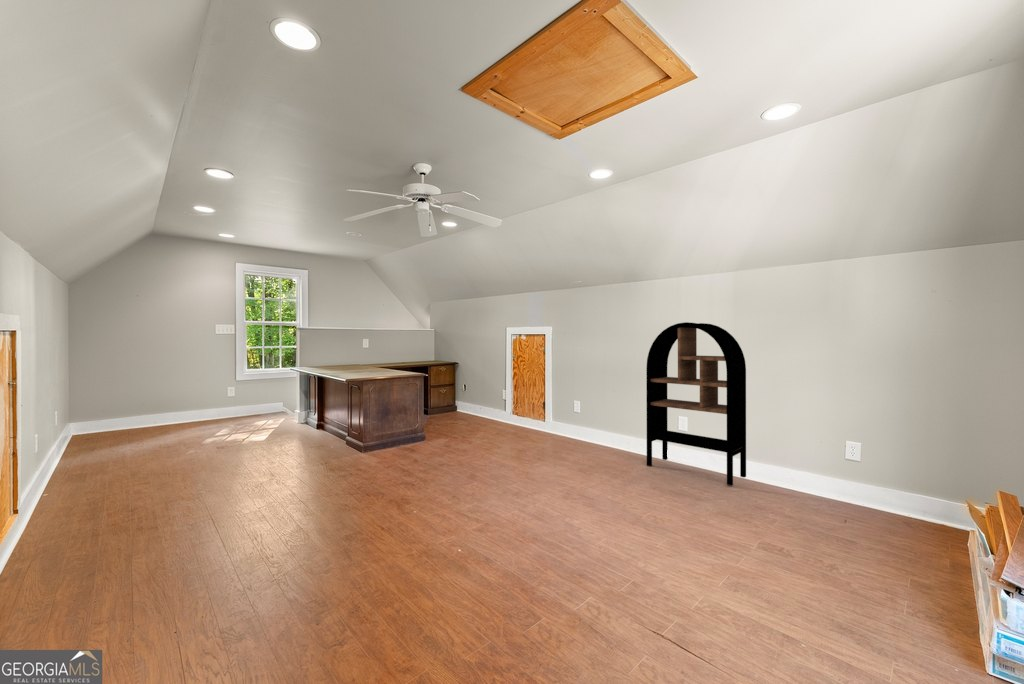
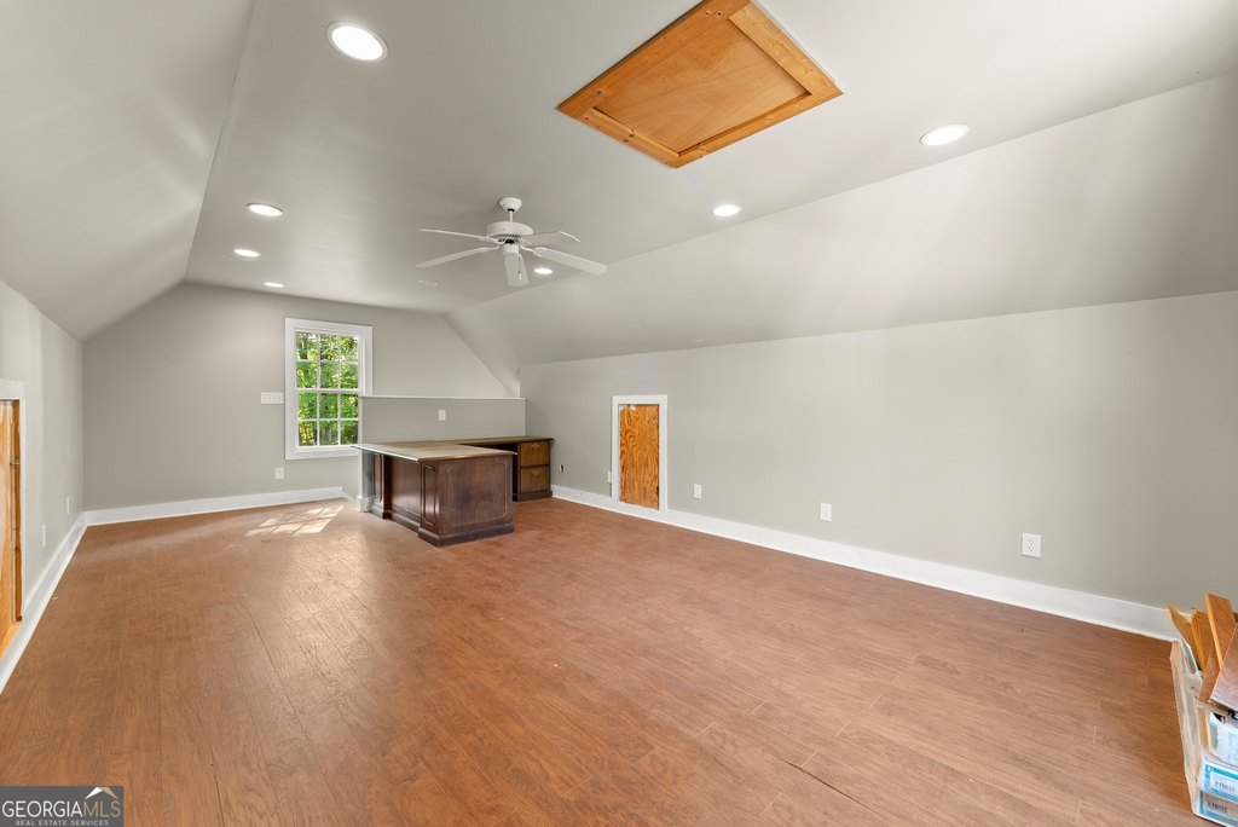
- bookshelf [645,321,747,487]
